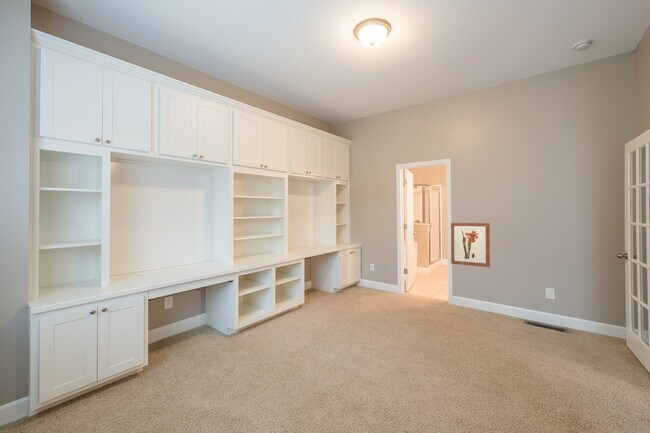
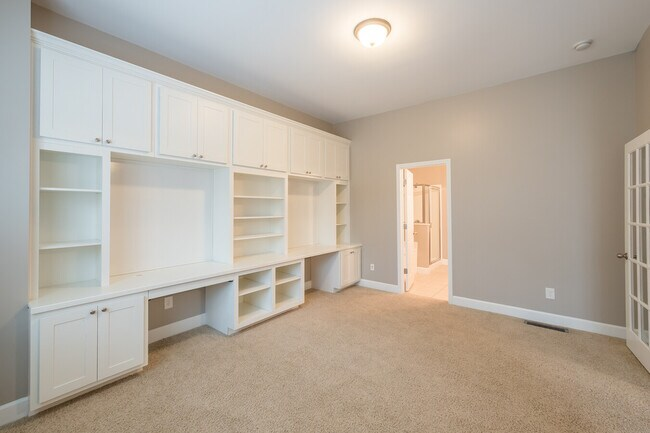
- wall art [450,222,491,268]
